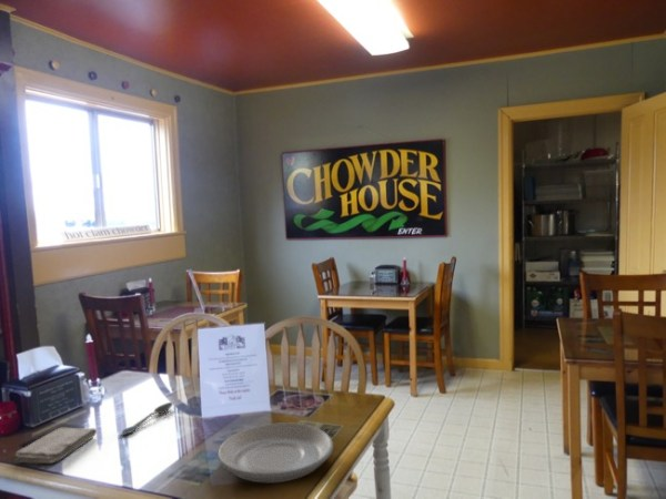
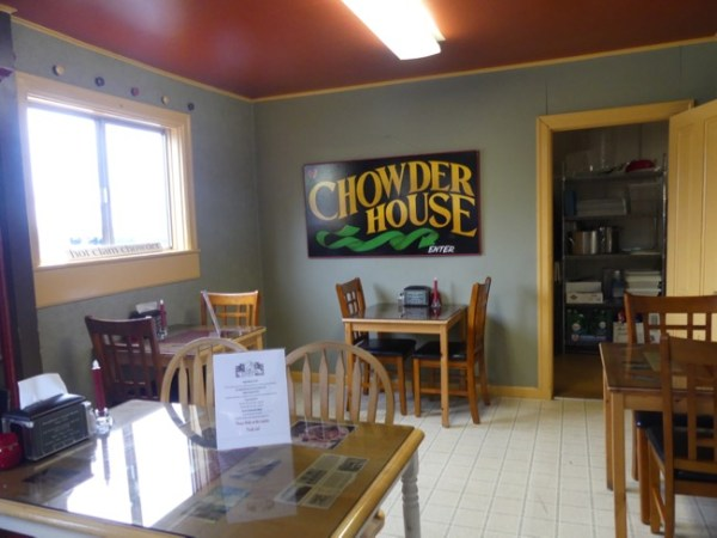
- spoon [120,401,174,437]
- plate [216,421,334,483]
- washcloth [13,427,98,465]
